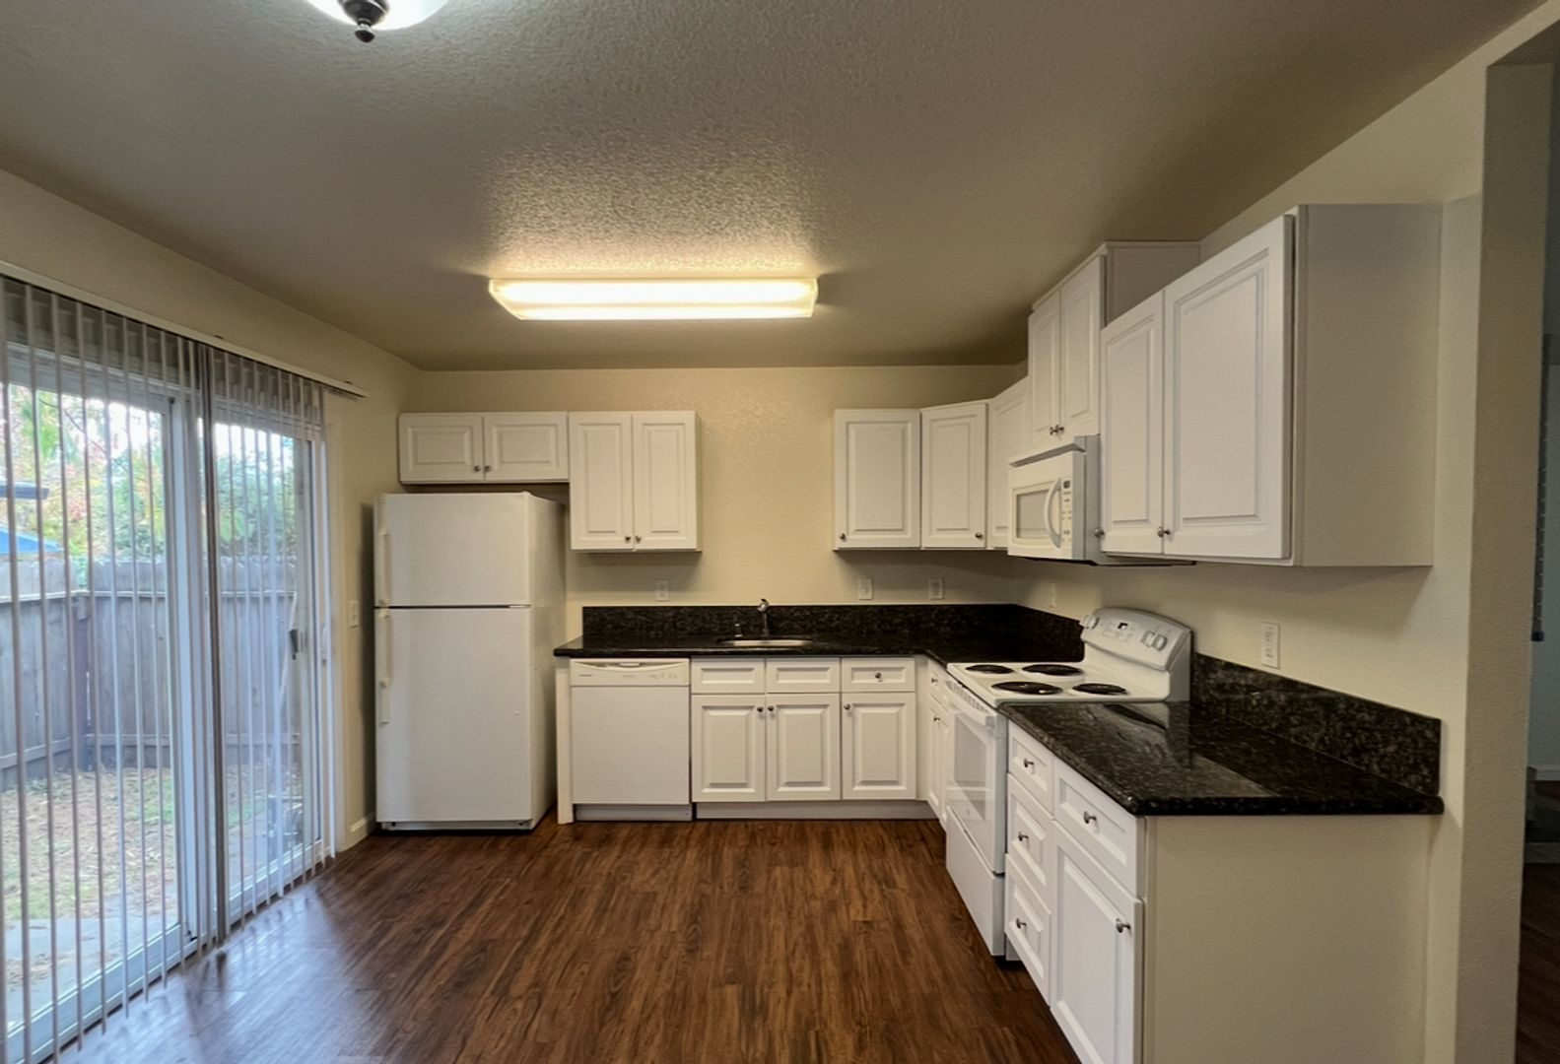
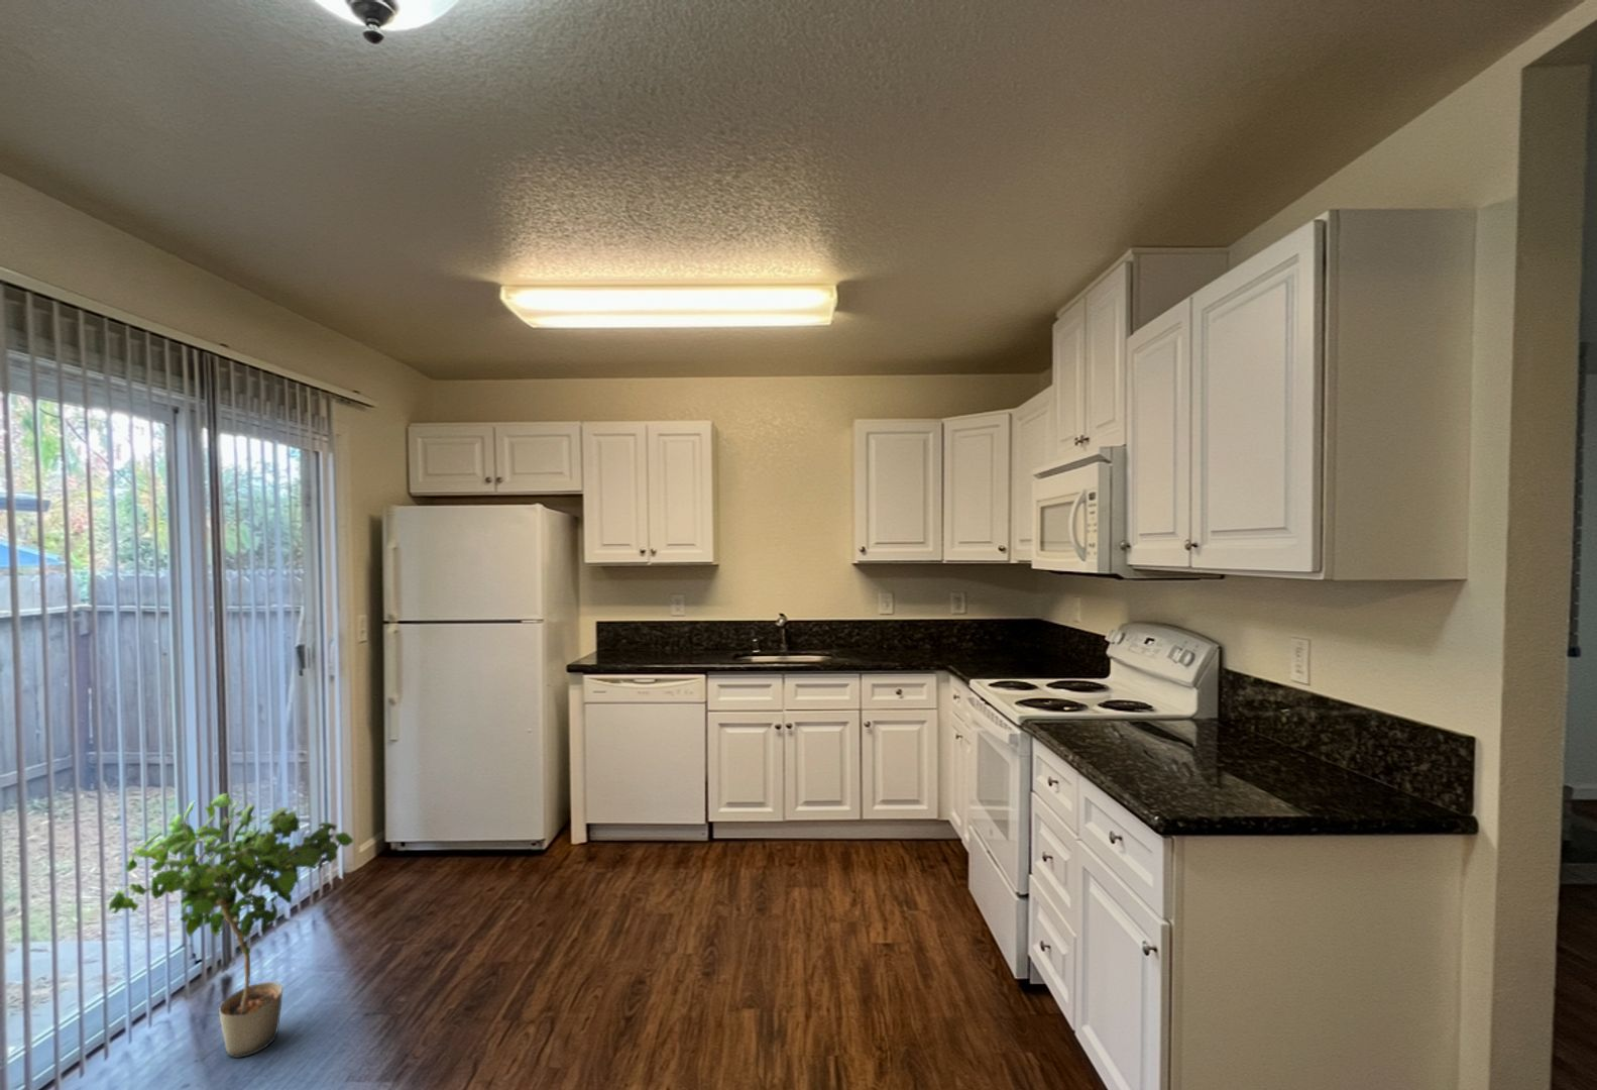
+ potted plant [108,793,354,1058]
